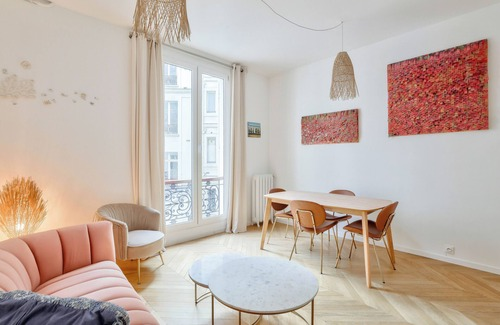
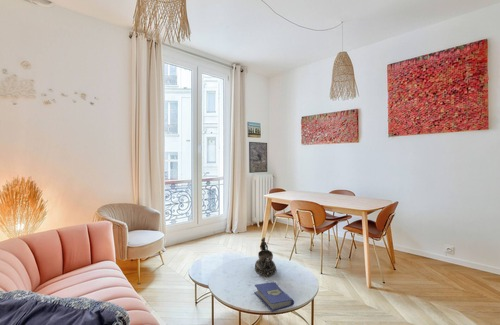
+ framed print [248,141,268,174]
+ hardcover book [253,281,295,313]
+ decorative bowl [254,236,277,277]
